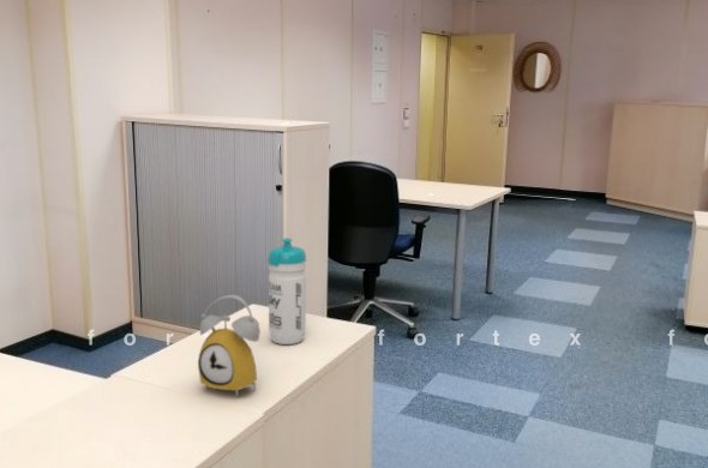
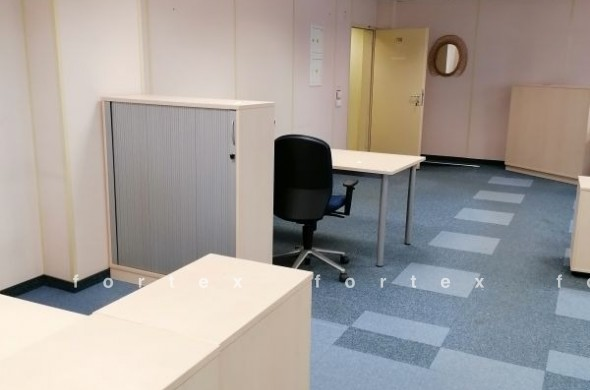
- water bottle [266,236,307,346]
- alarm clock [197,294,262,398]
